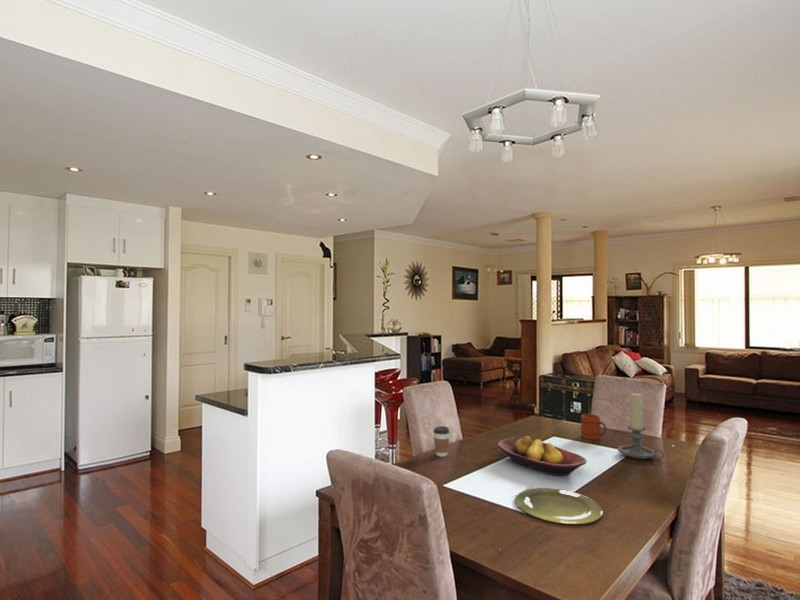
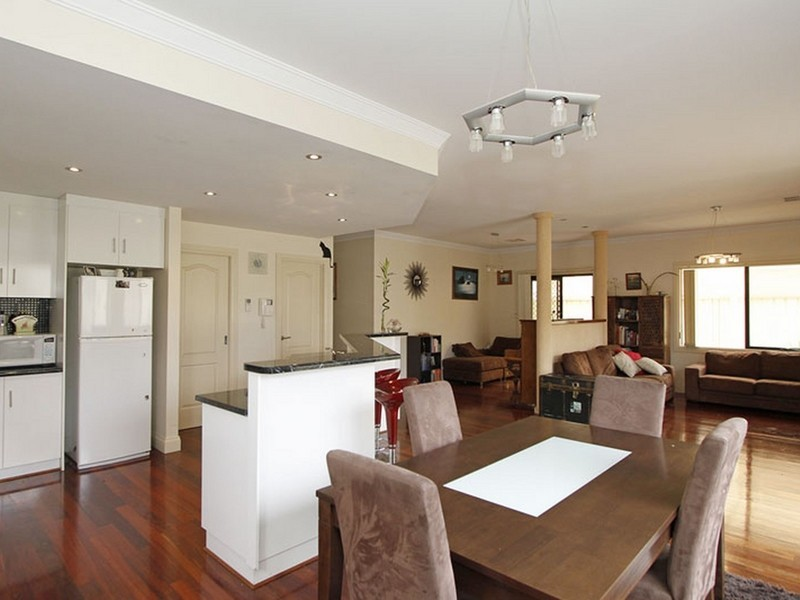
- coffee cup [432,425,451,458]
- fruit bowl [497,435,588,477]
- candle holder [617,392,665,460]
- mug [580,413,607,440]
- plate [514,487,604,525]
